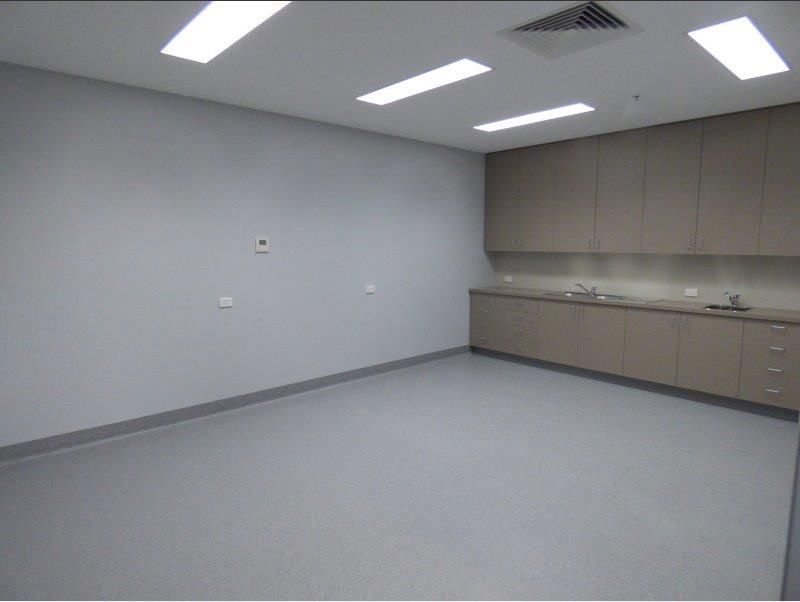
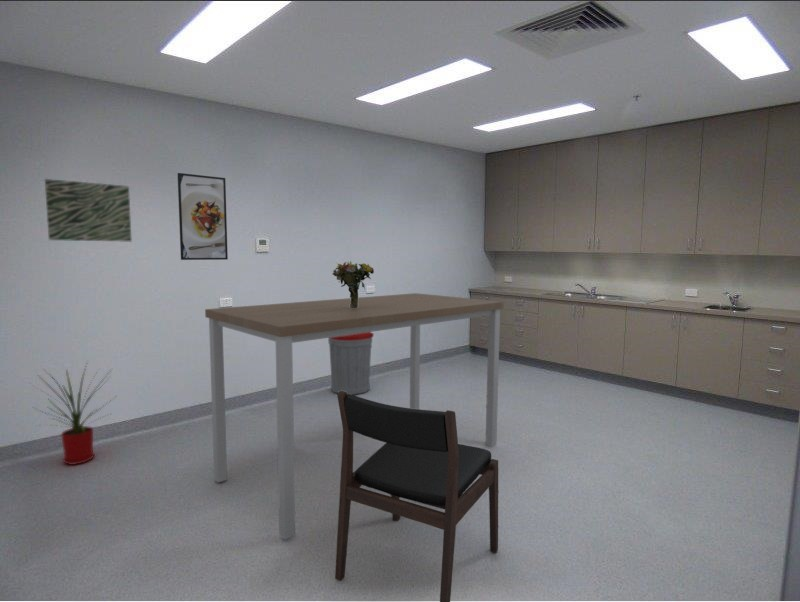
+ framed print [176,172,229,261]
+ dining table [204,292,505,541]
+ dining chair [334,391,499,602]
+ trash can [327,332,375,396]
+ wall art [44,178,133,242]
+ house plant [30,360,116,466]
+ bouquet [331,260,375,308]
